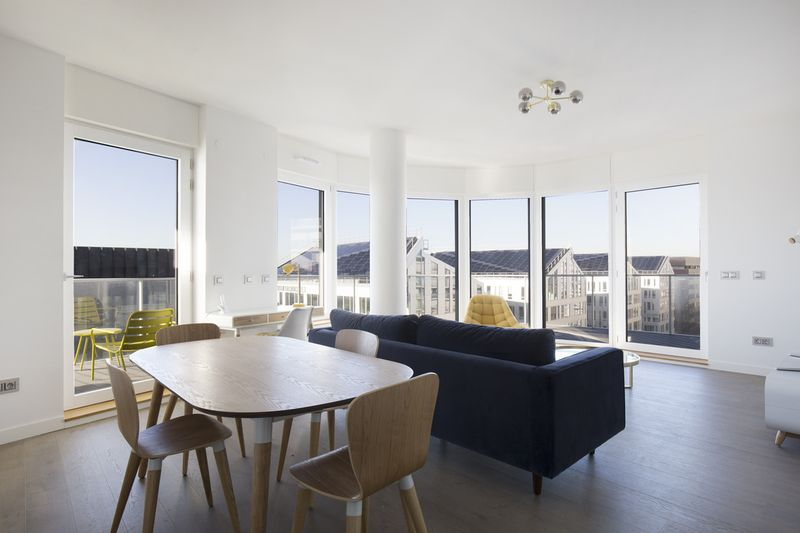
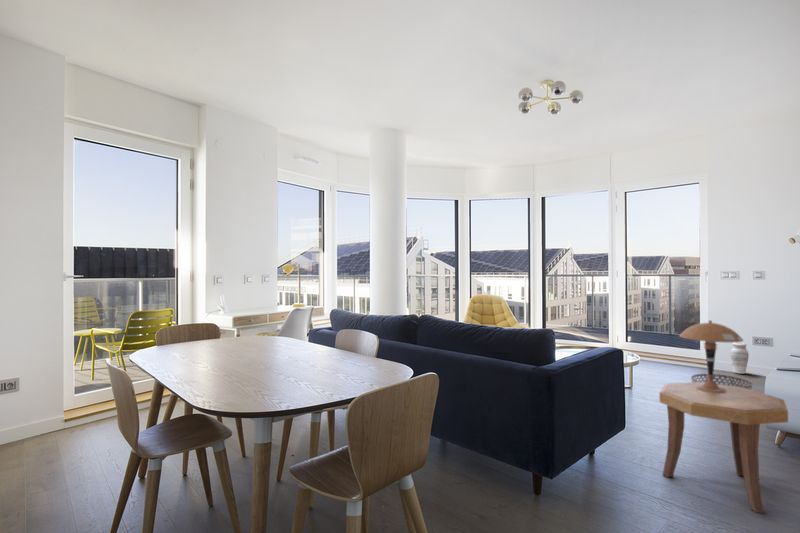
+ basket [690,373,753,390]
+ vase [730,342,750,375]
+ side table [659,381,789,514]
+ table lamp [679,319,745,393]
